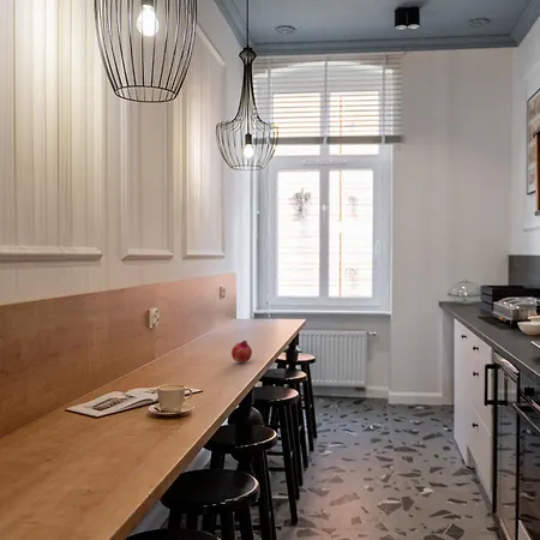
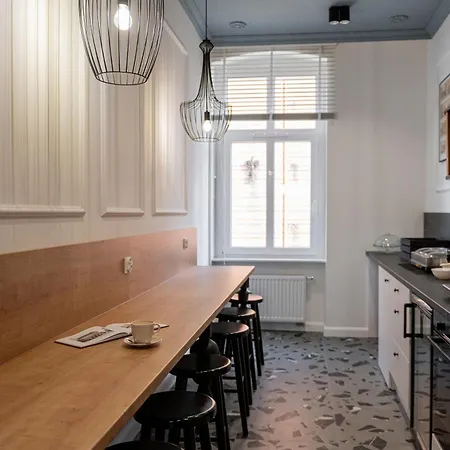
- fruit [230,340,253,364]
